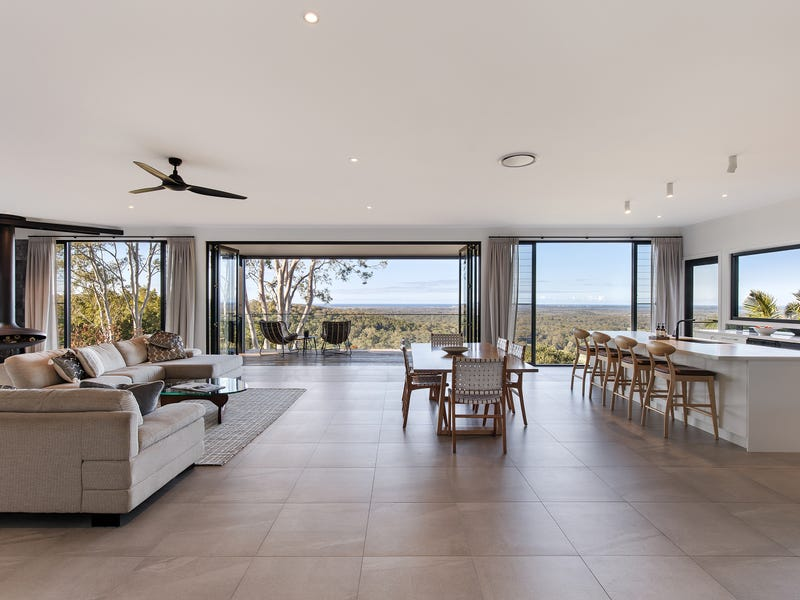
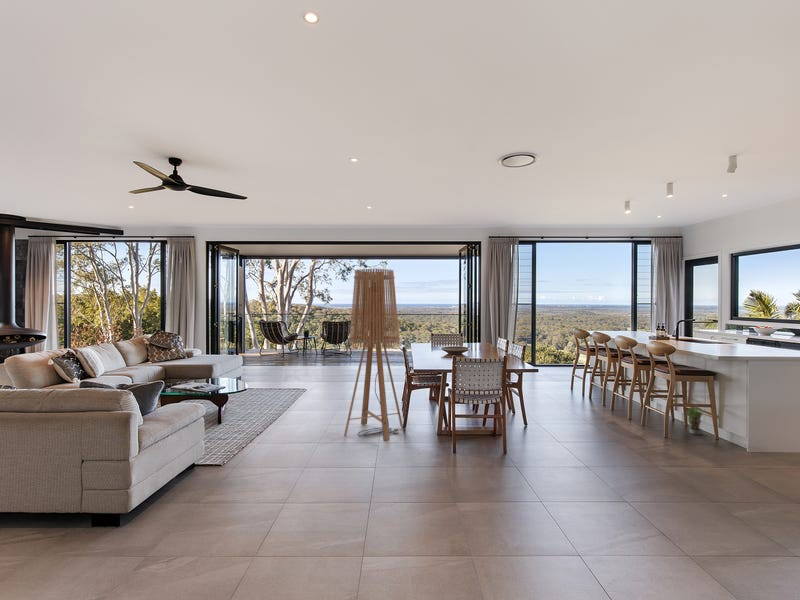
+ potted plant [679,398,705,436]
+ floor lamp [343,268,404,443]
